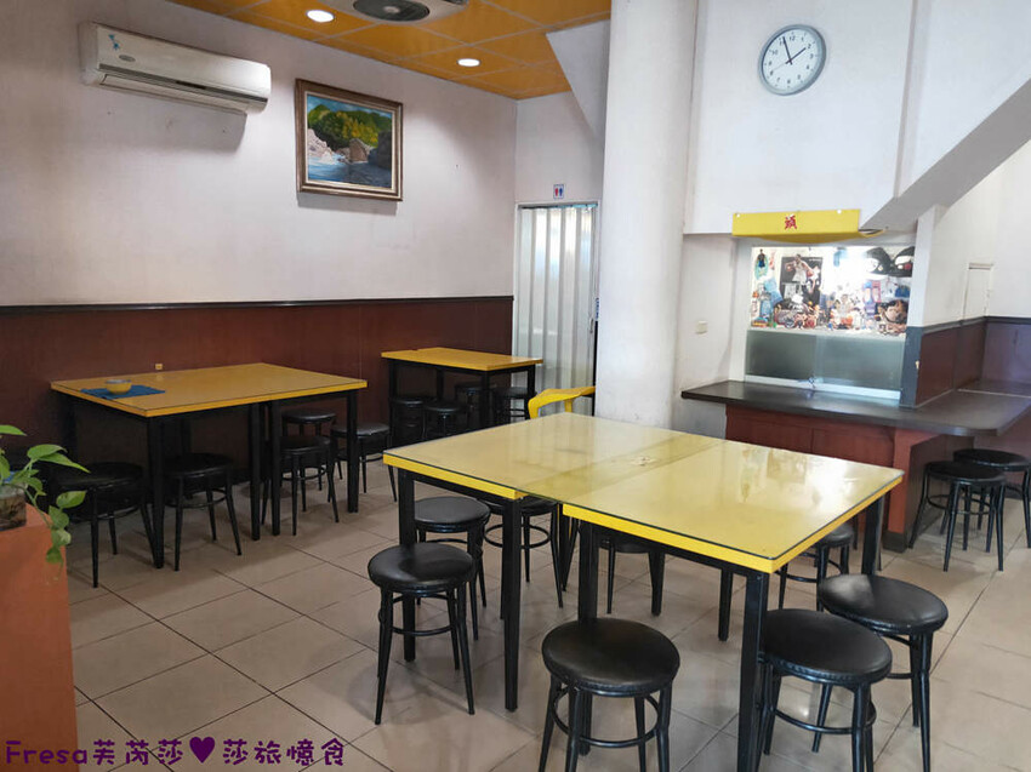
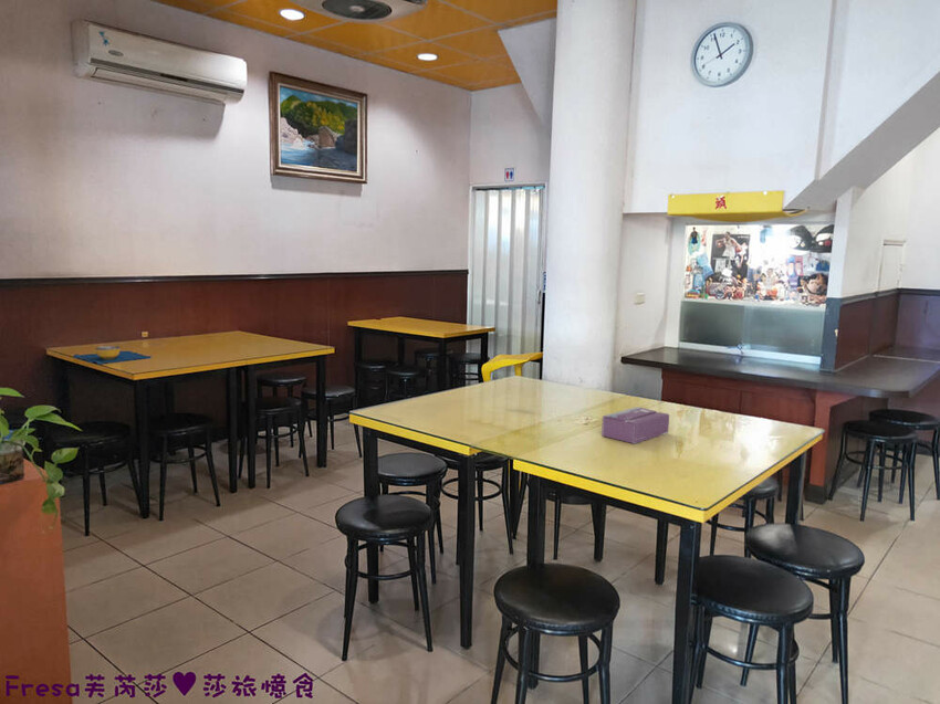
+ tissue box [600,406,670,444]
